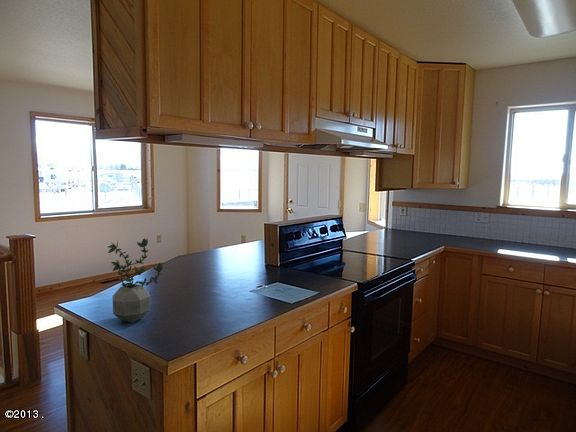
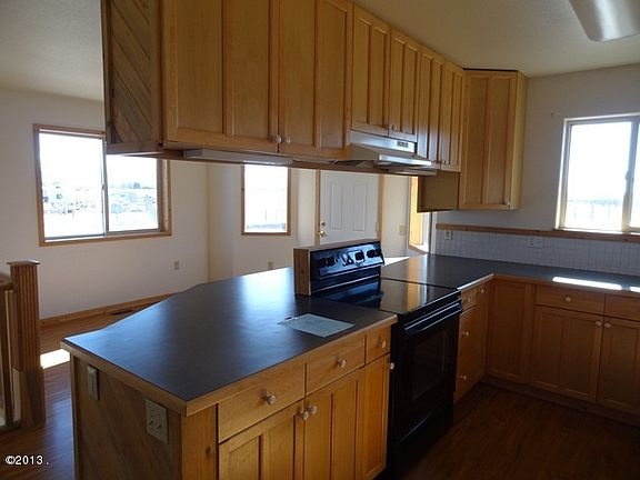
- potted plant [107,237,164,323]
